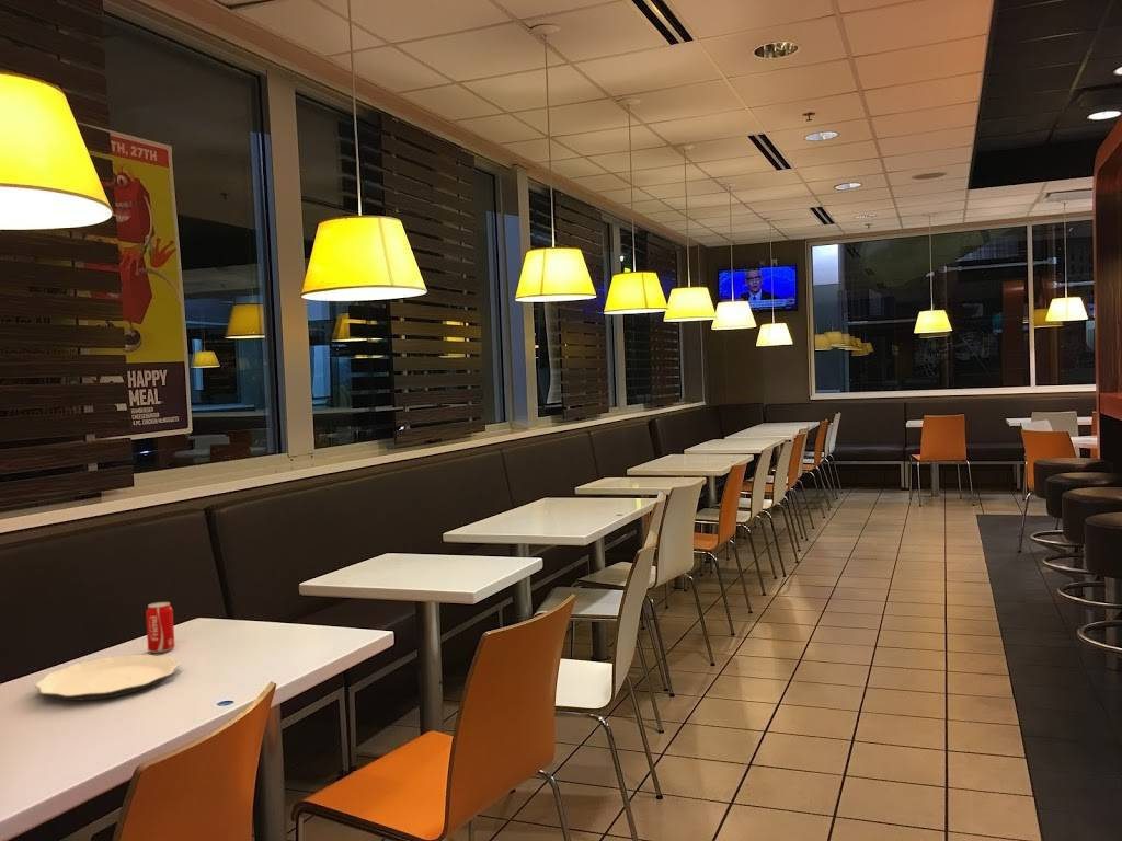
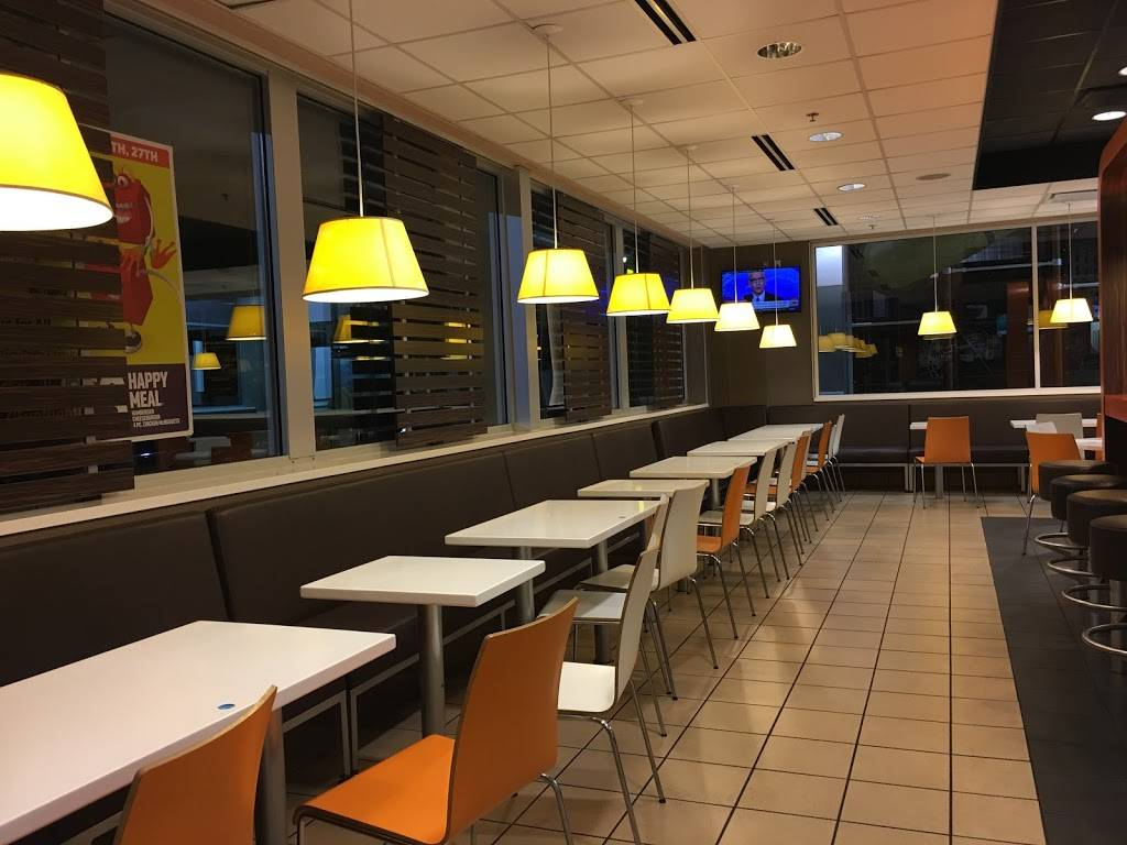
- beverage can [145,601,176,654]
- plate [34,654,181,702]
